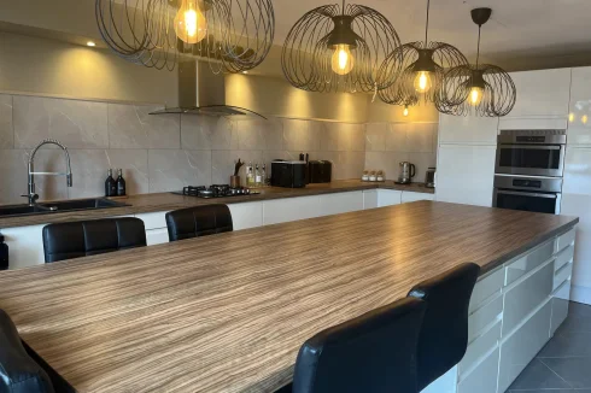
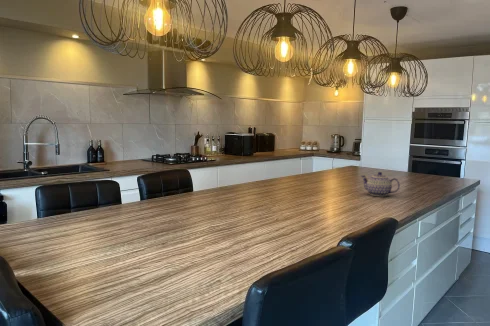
+ teapot [360,171,401,197]
